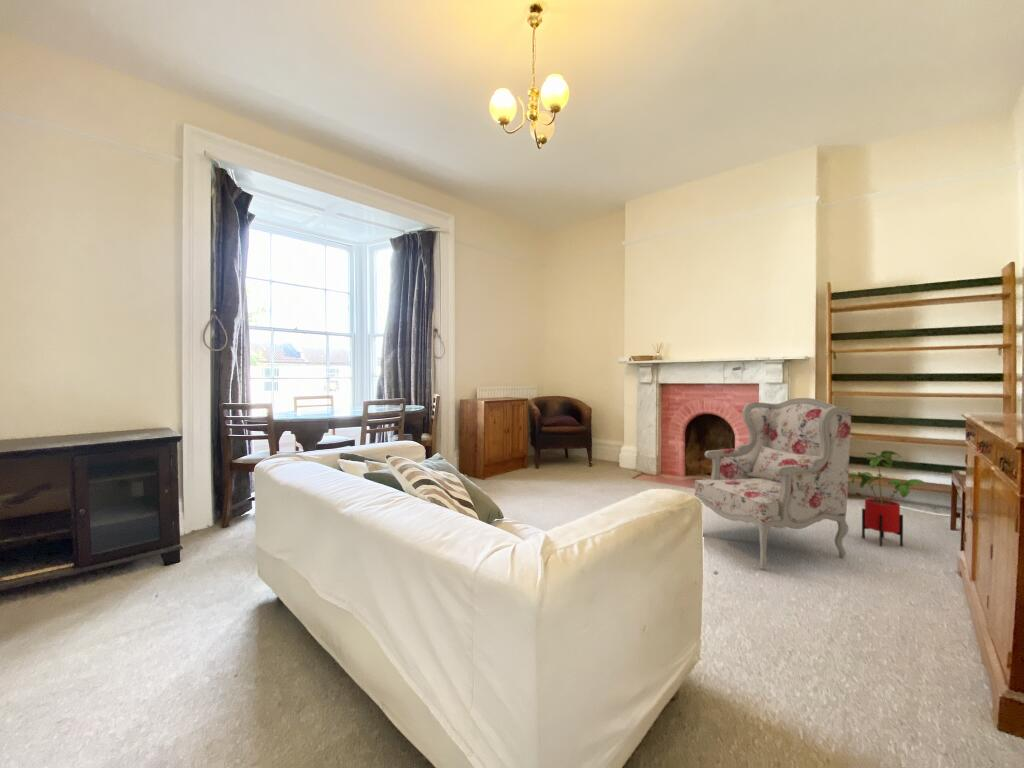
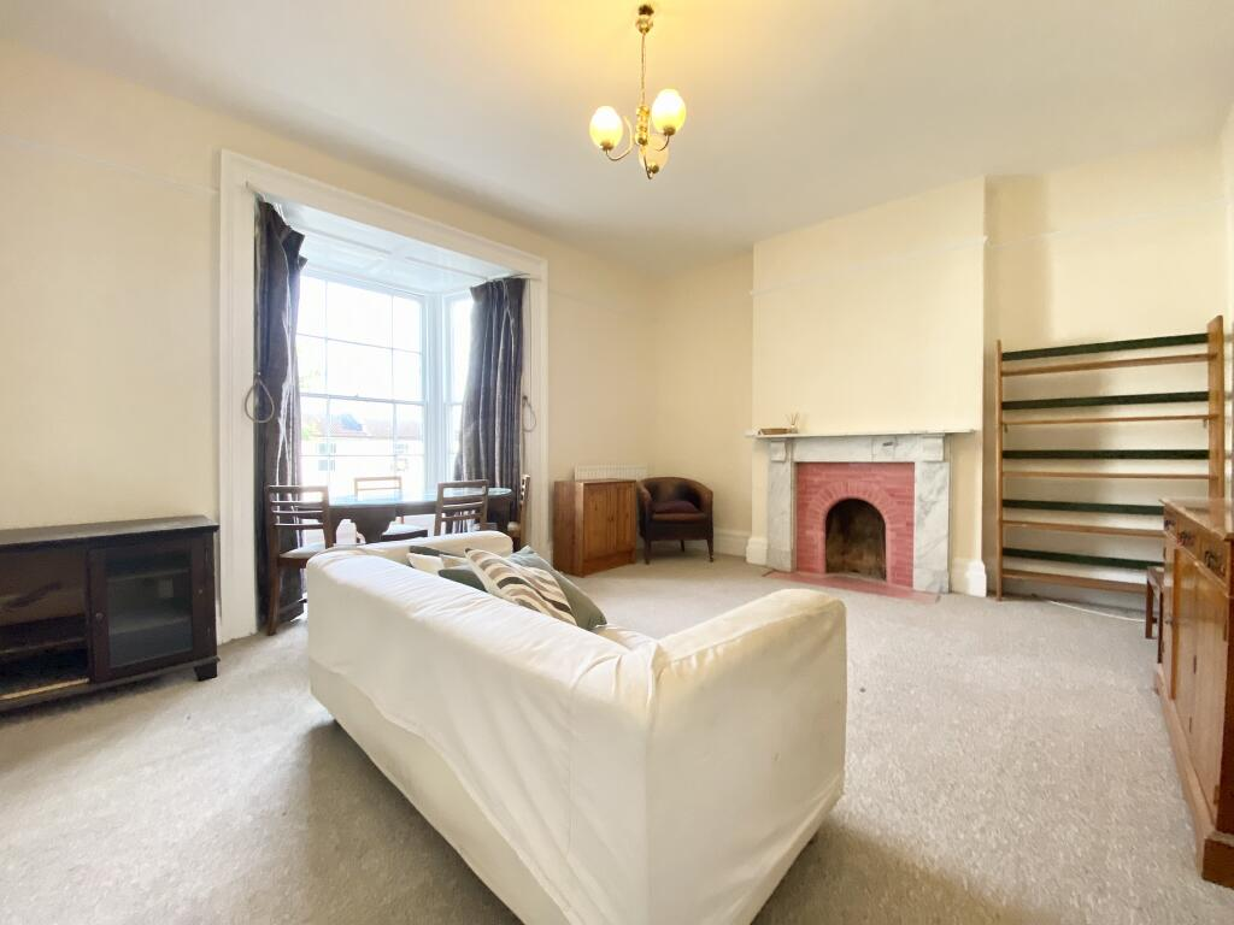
- house plant [848,450,927,547]
- armchair [694,397,852,570]
